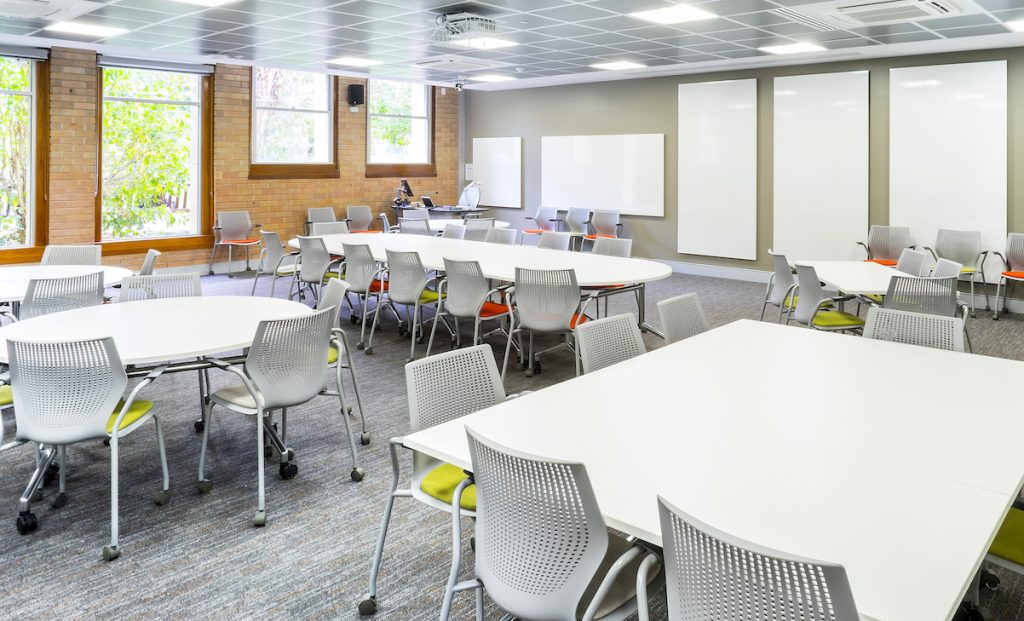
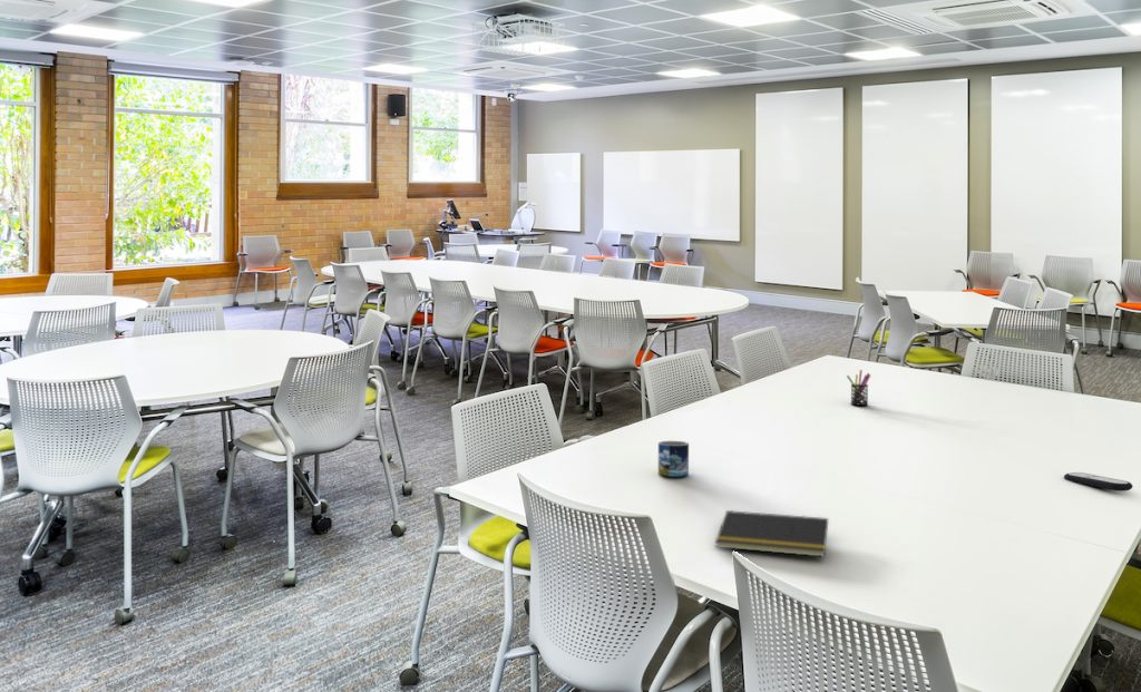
+ remote control [1063,471,1134,493]
+ notepad [714,509,829,558]
+ mug [657,440,690,477]
+ pen holder [846,369,871,407]
